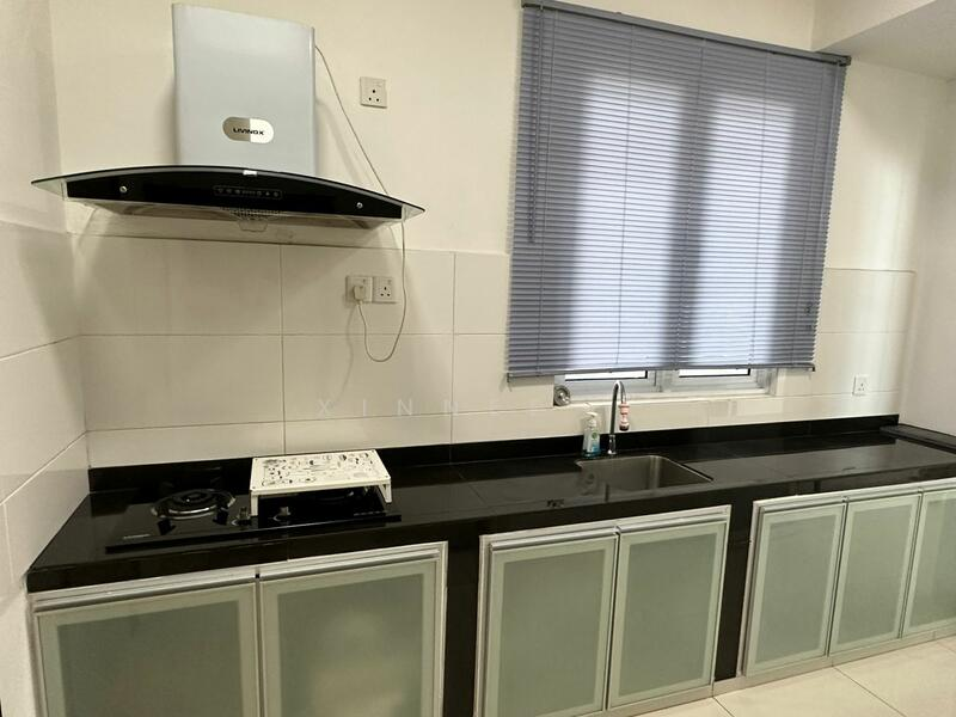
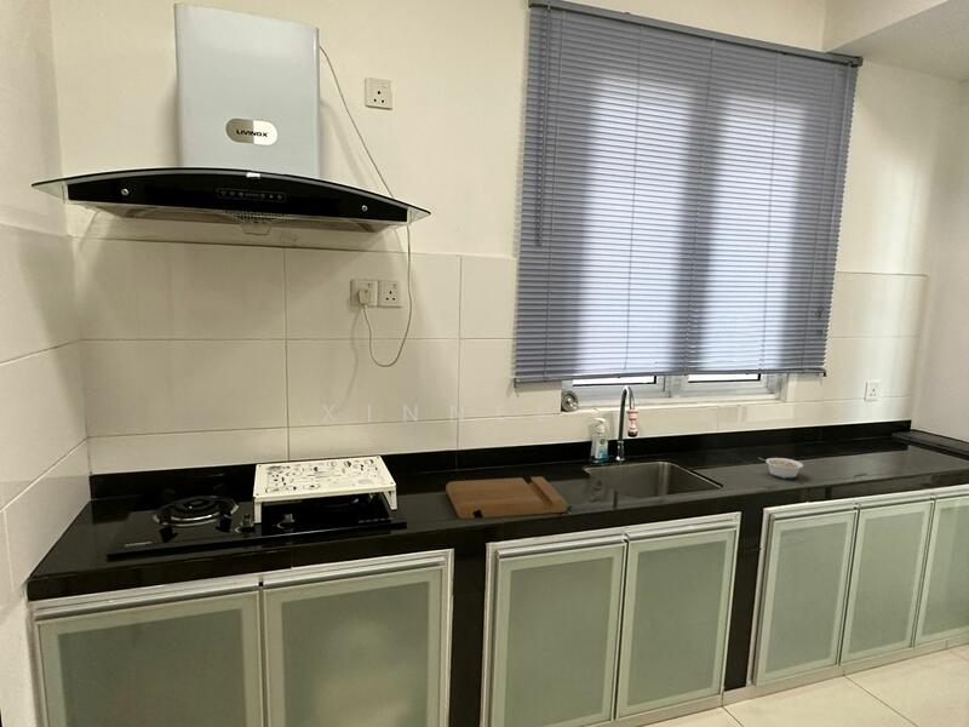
+ legume [758,457,804,480]
+ cutting board [445,476,569,520]
